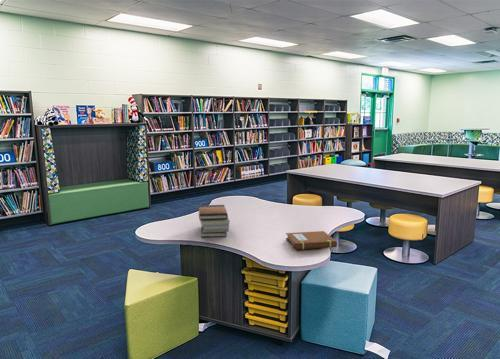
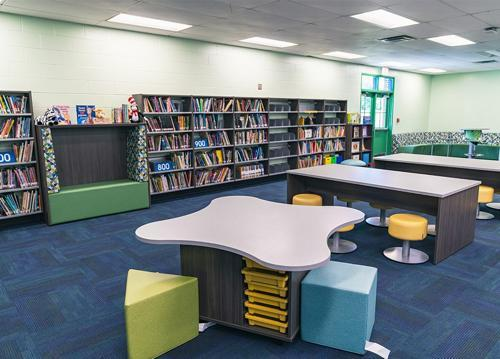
- notebook [285,230,338,251]
- book stack [197,204,230,238]
